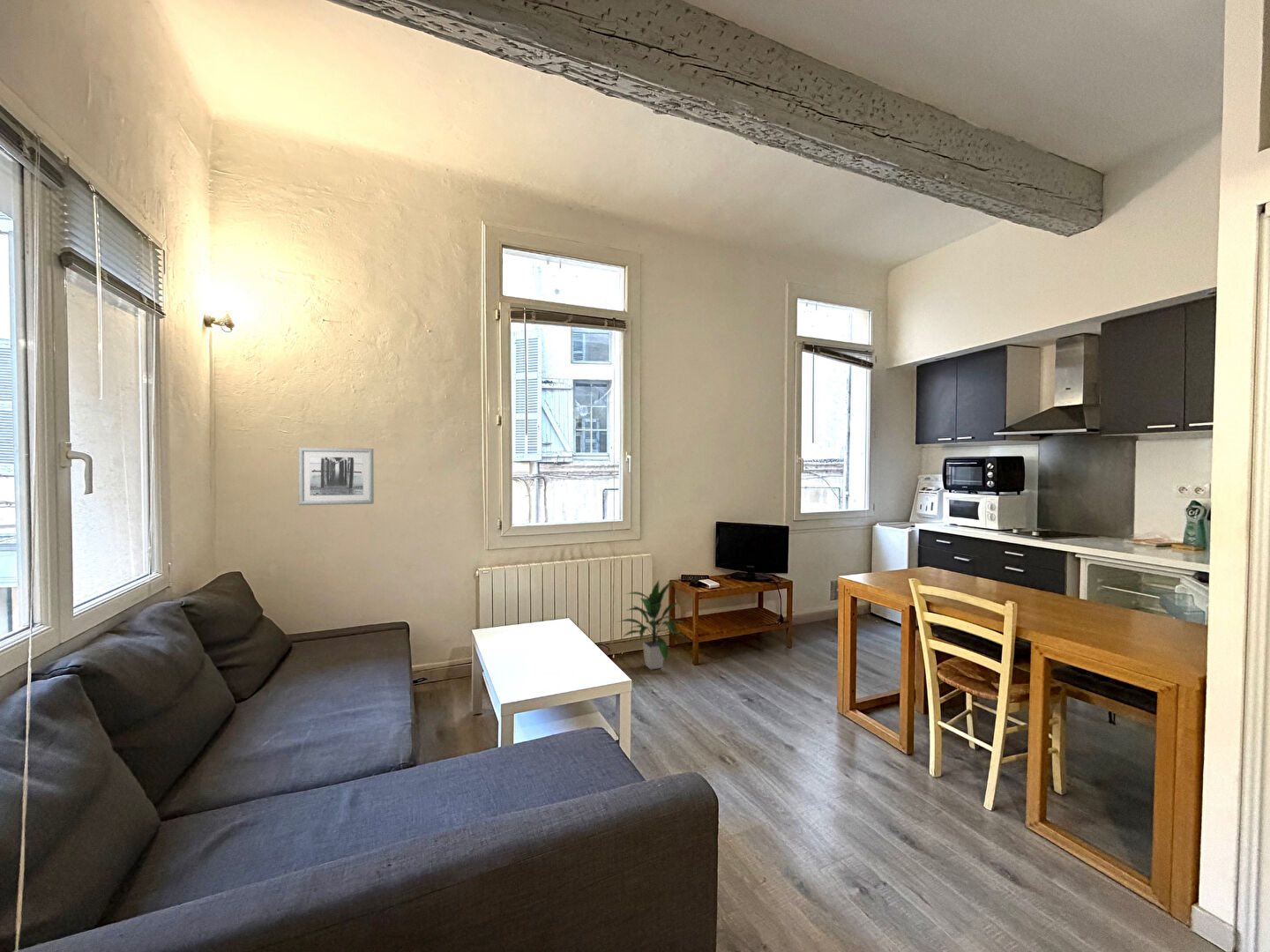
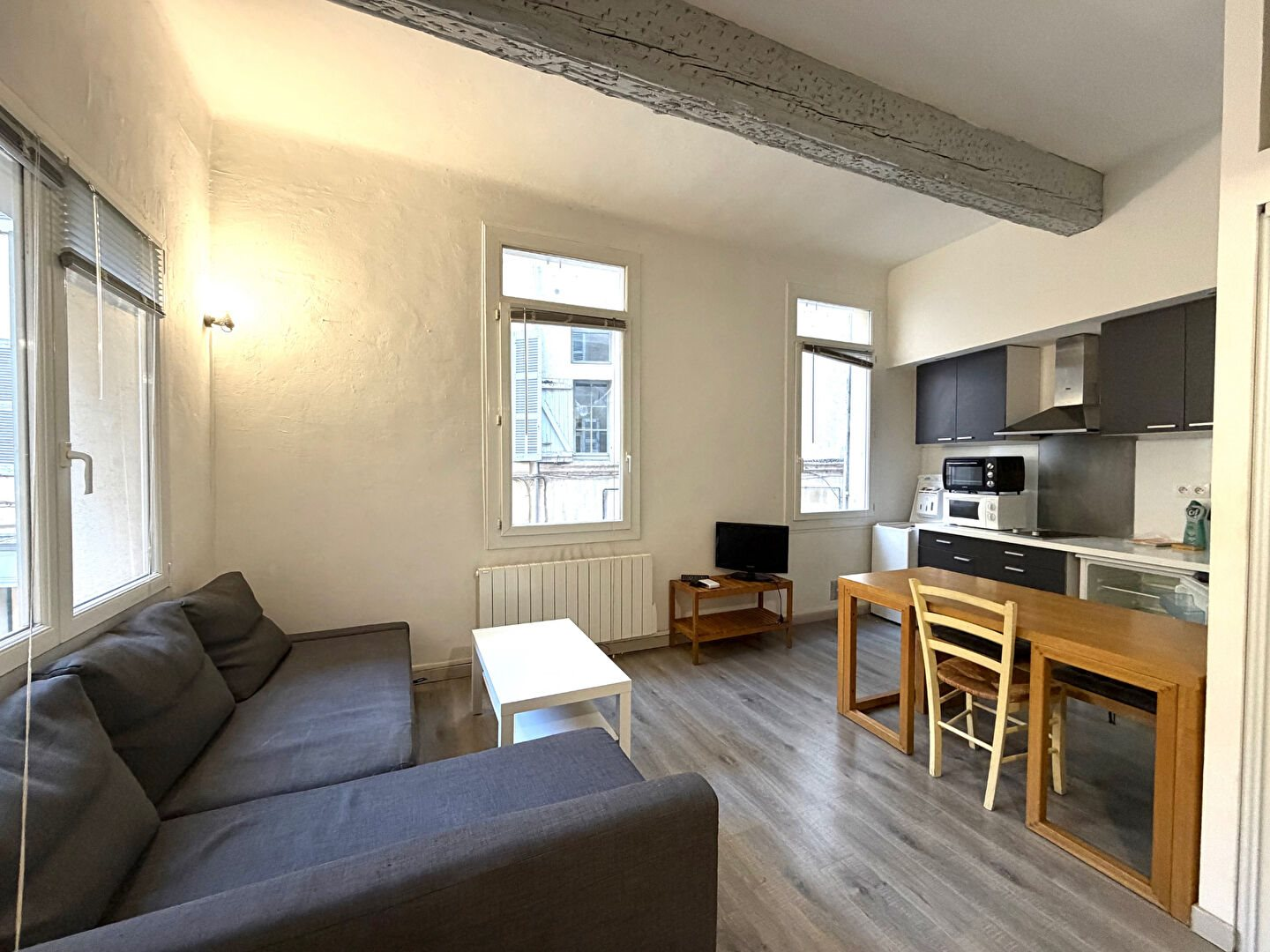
- indoor plant [616,579,686,671]
- wall art [297,447,375,506]
